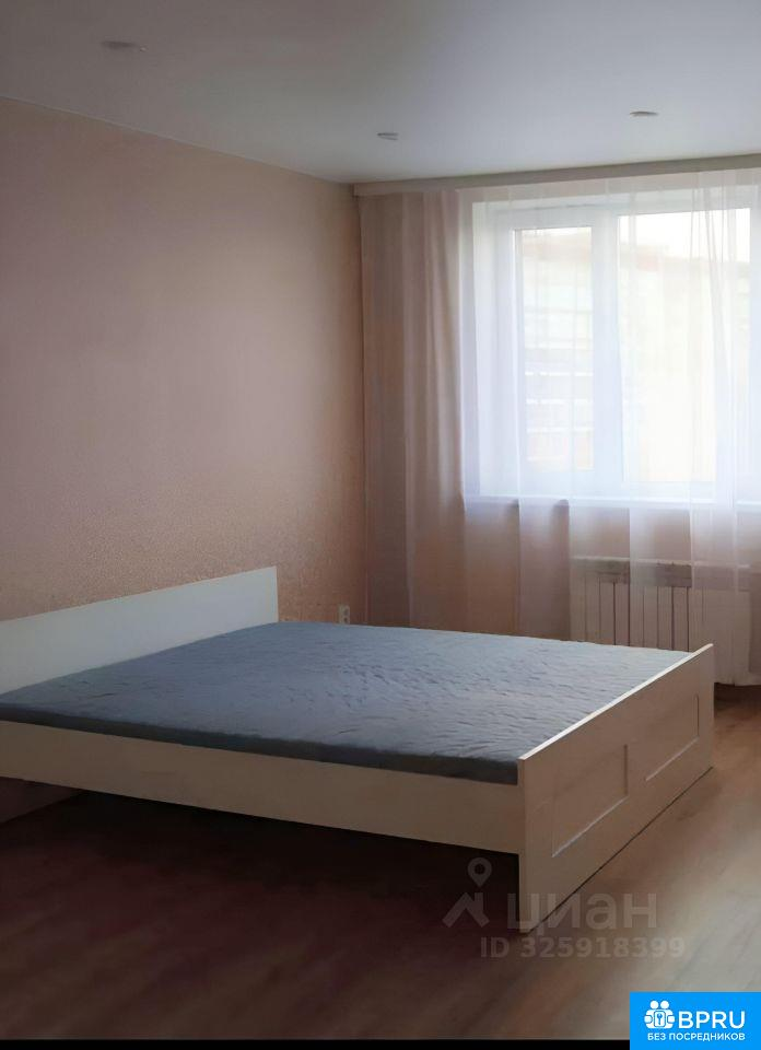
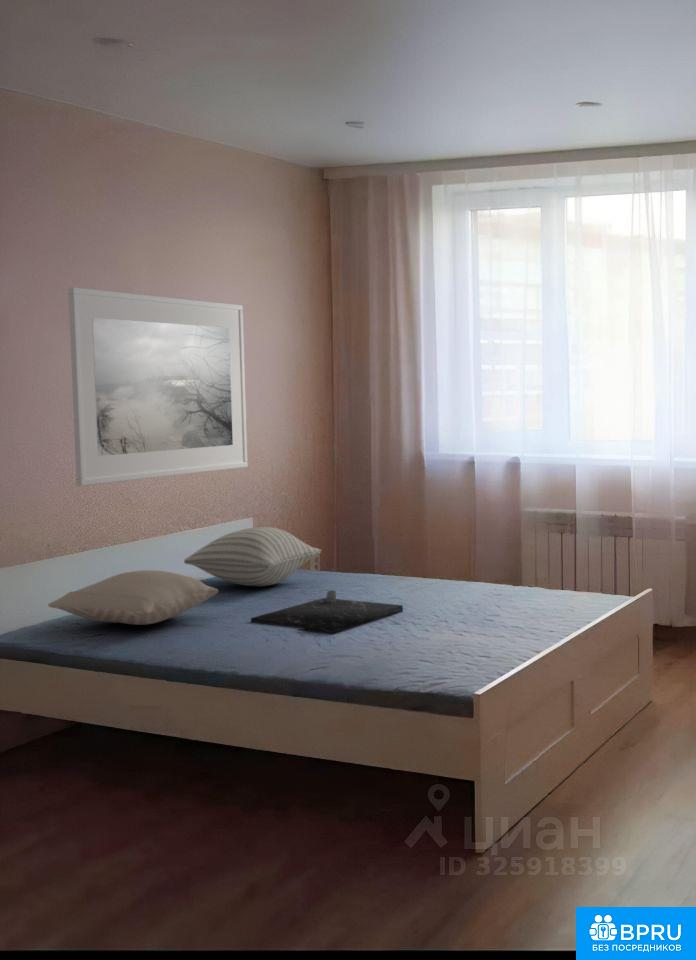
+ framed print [67,286,249,487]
+ tray [250,589,404,635]
+ pillow [183,526,322,587]
+ pillow [47,569,219,626]
